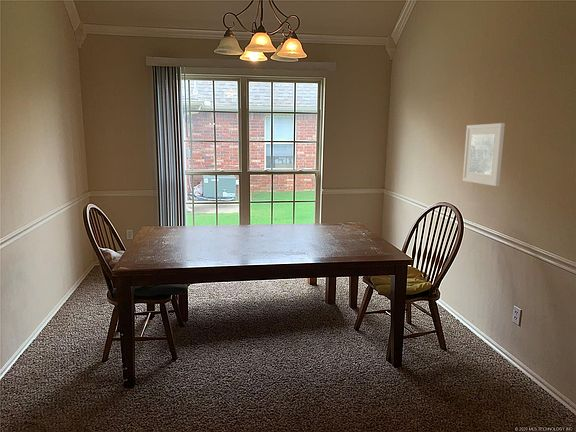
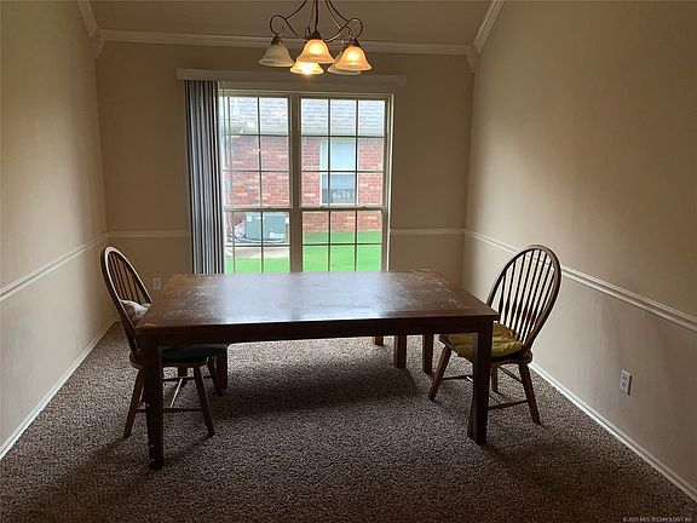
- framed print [462,122,506,187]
